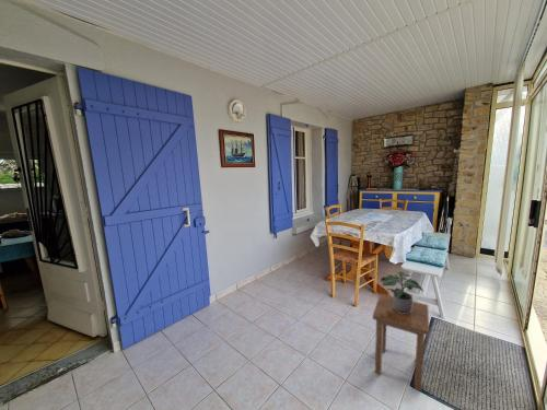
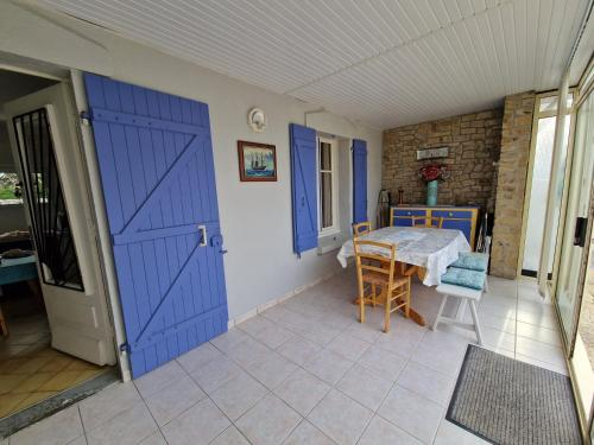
- potted plant [380,270,424,313]
- stool [372,293,430,393]
